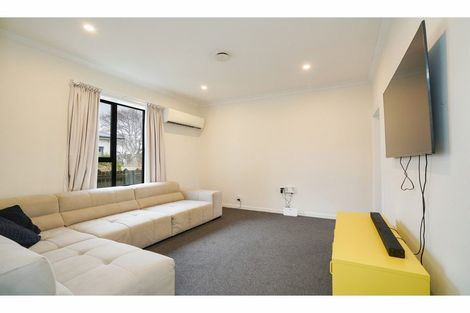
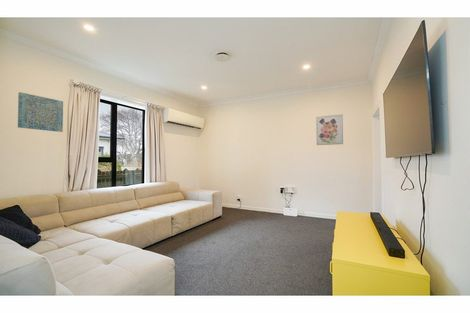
+ wall art [17,91,64,133]
+ wall art [315,113,344,146]
